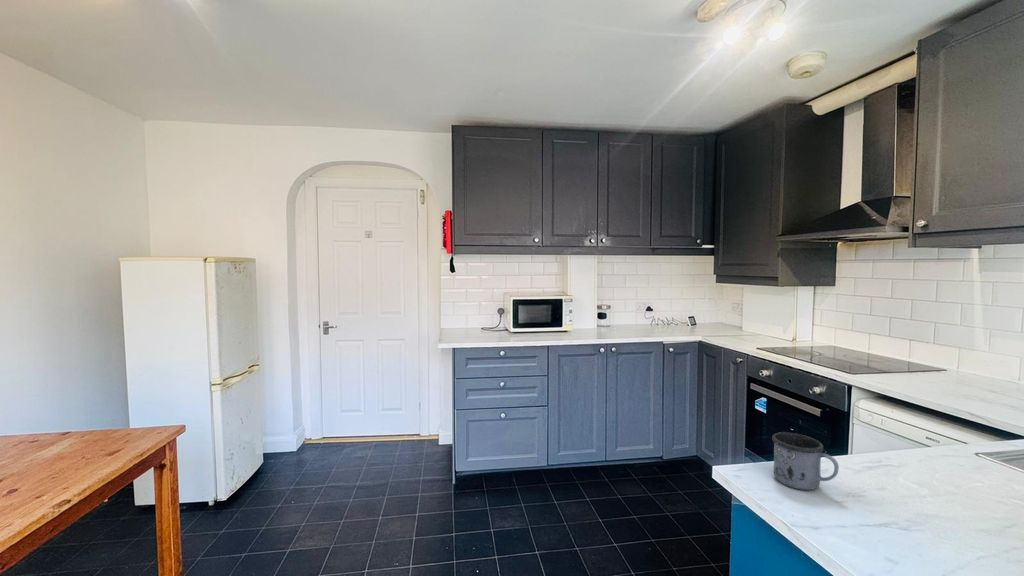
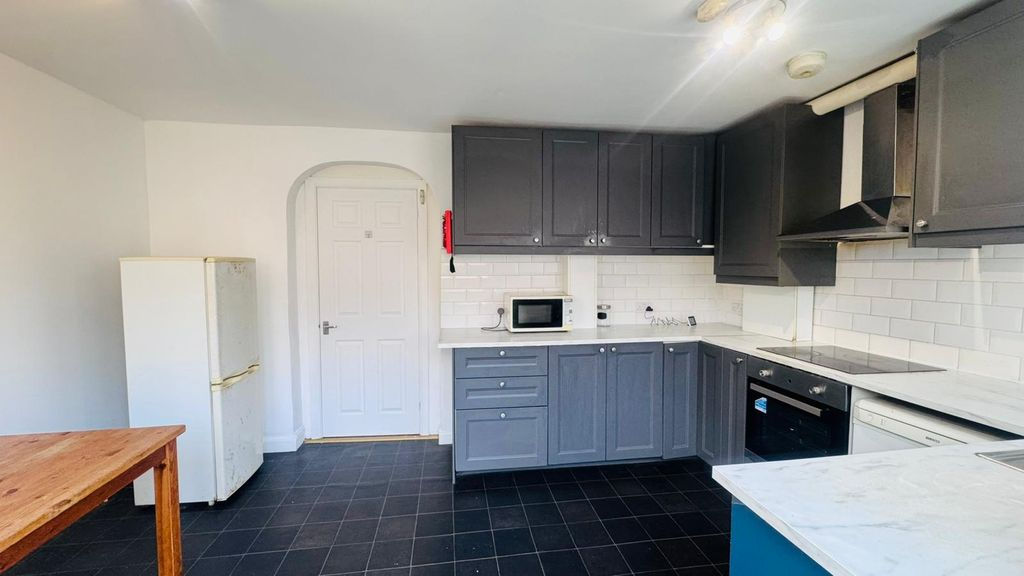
- mug [771,431,840,491]
